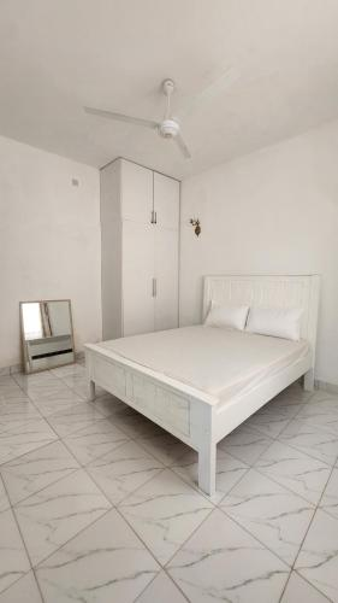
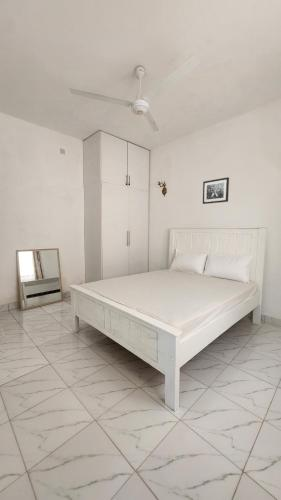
+ wall art [202,176,230,205]
